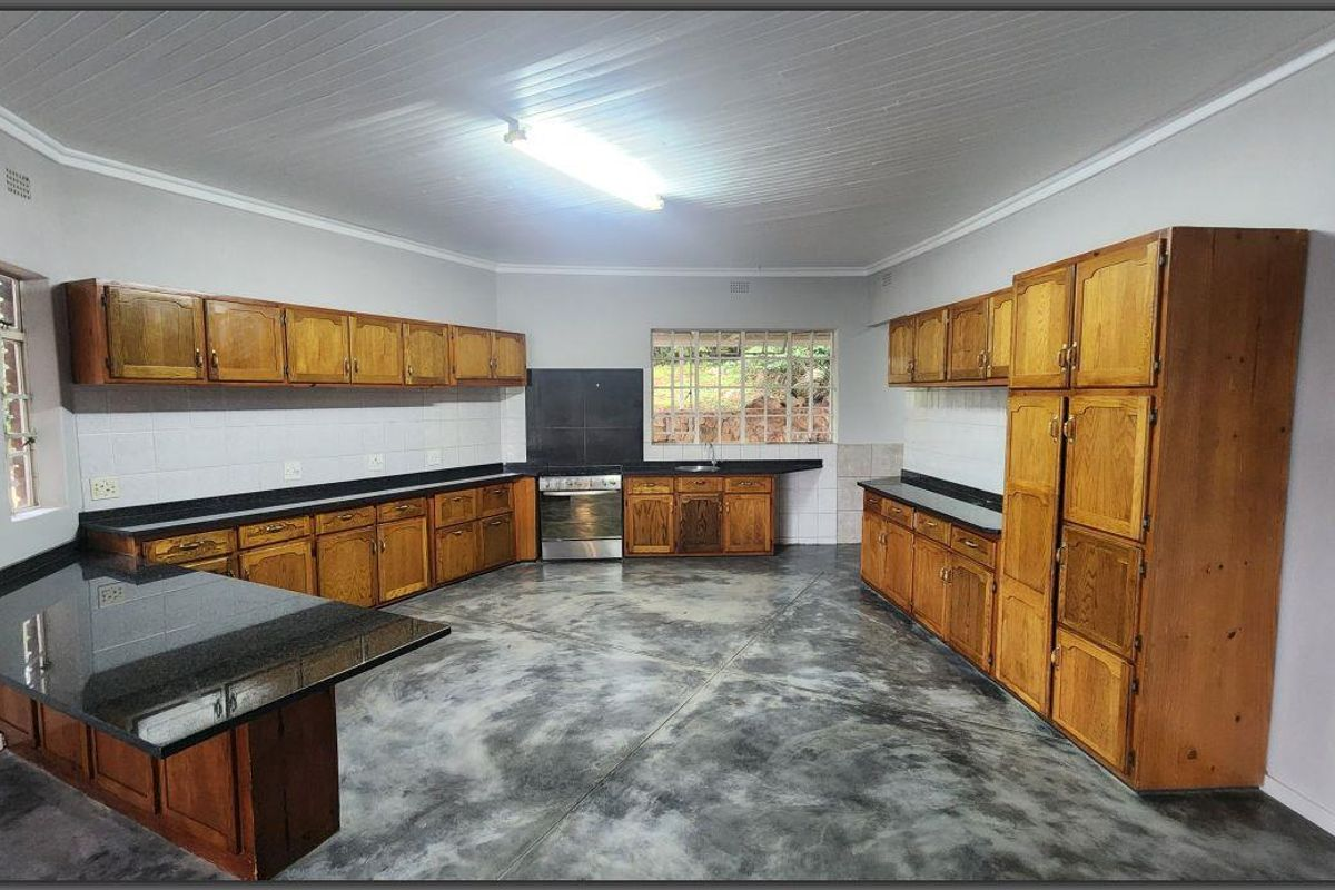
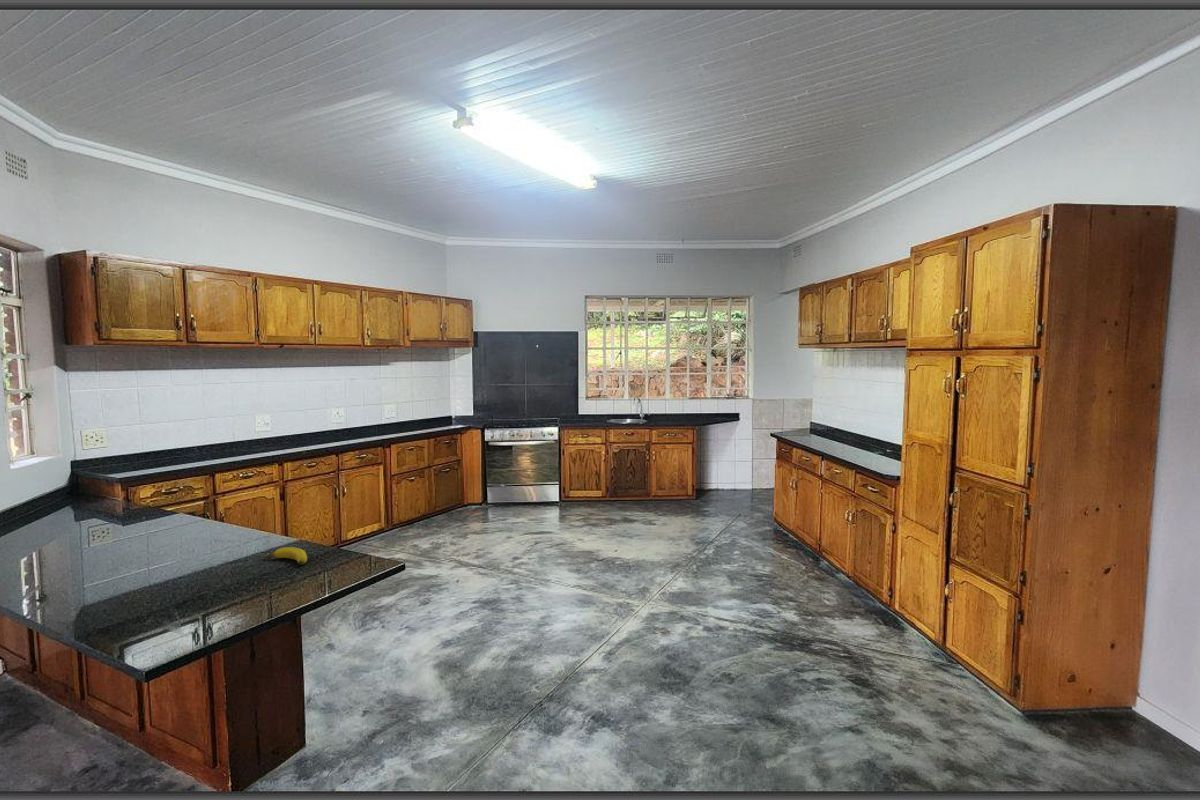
+ banana [261,546,308,566]
